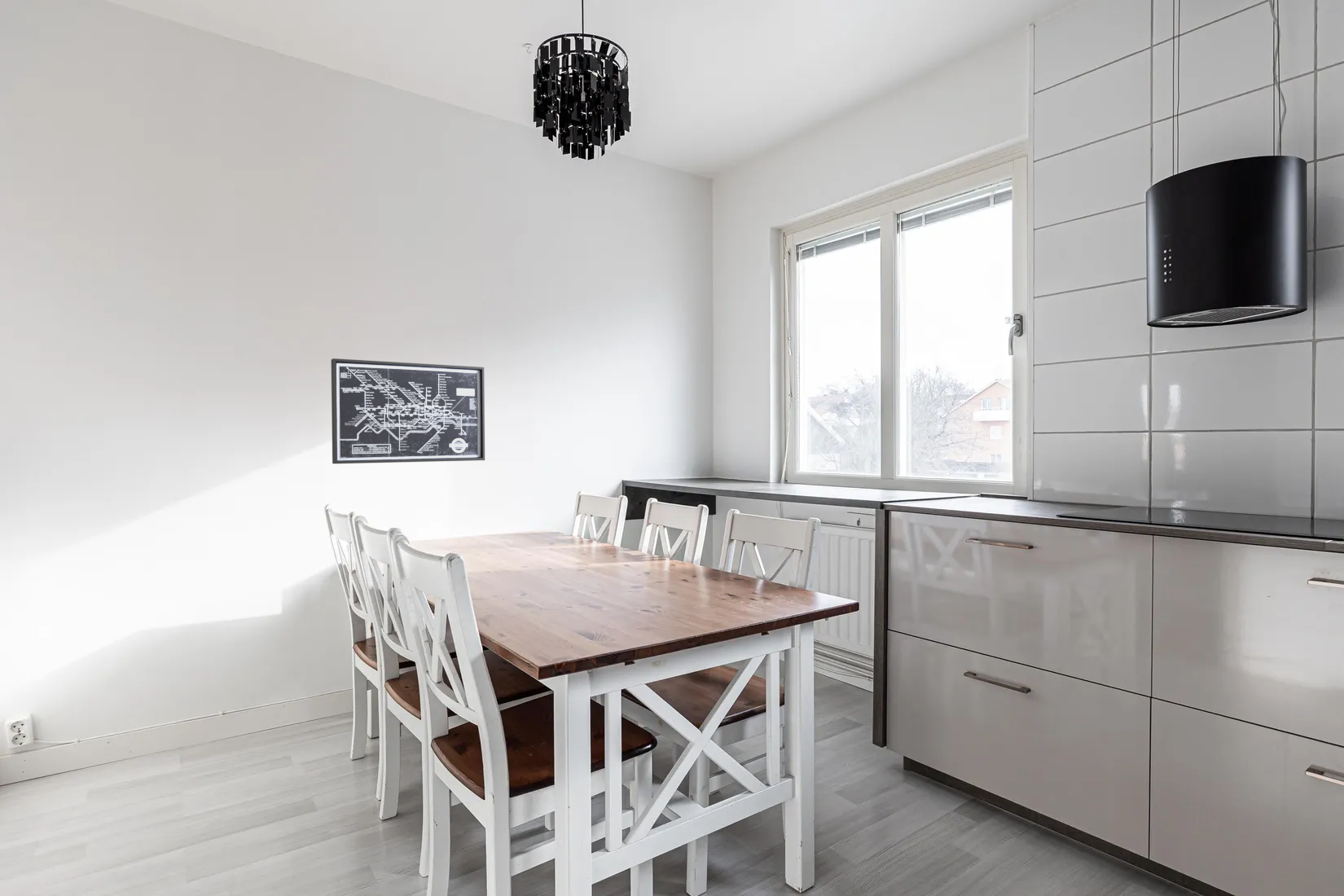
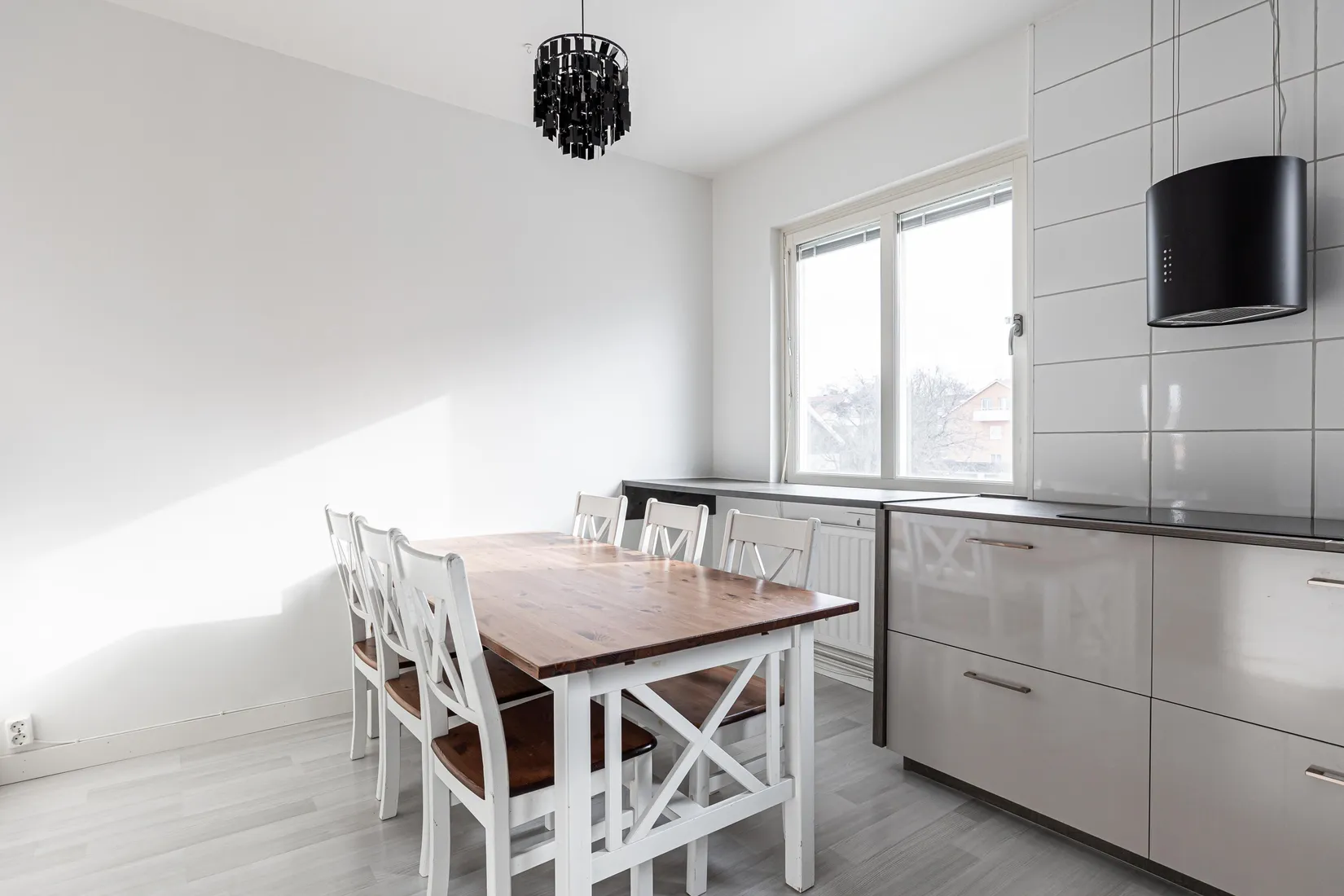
- wall art [331,358,485,464]
